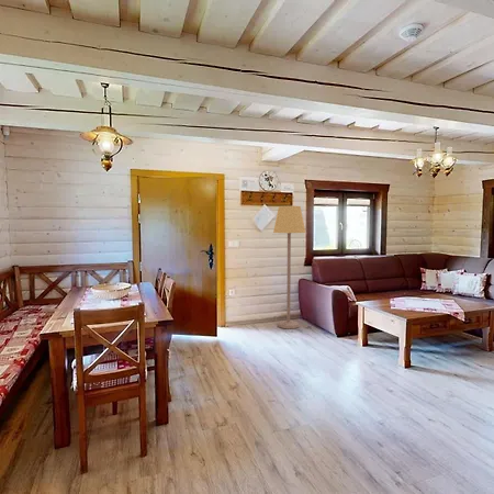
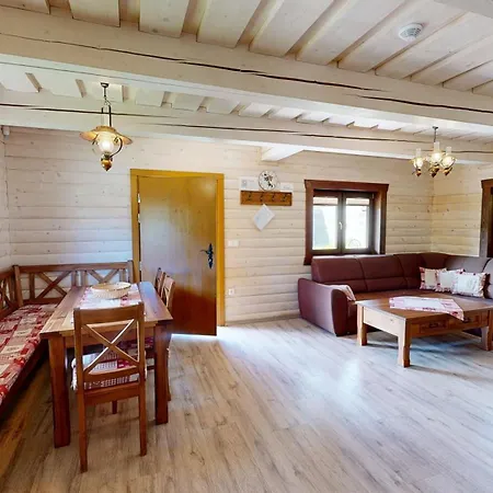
- lamp [272,205,306,329]
